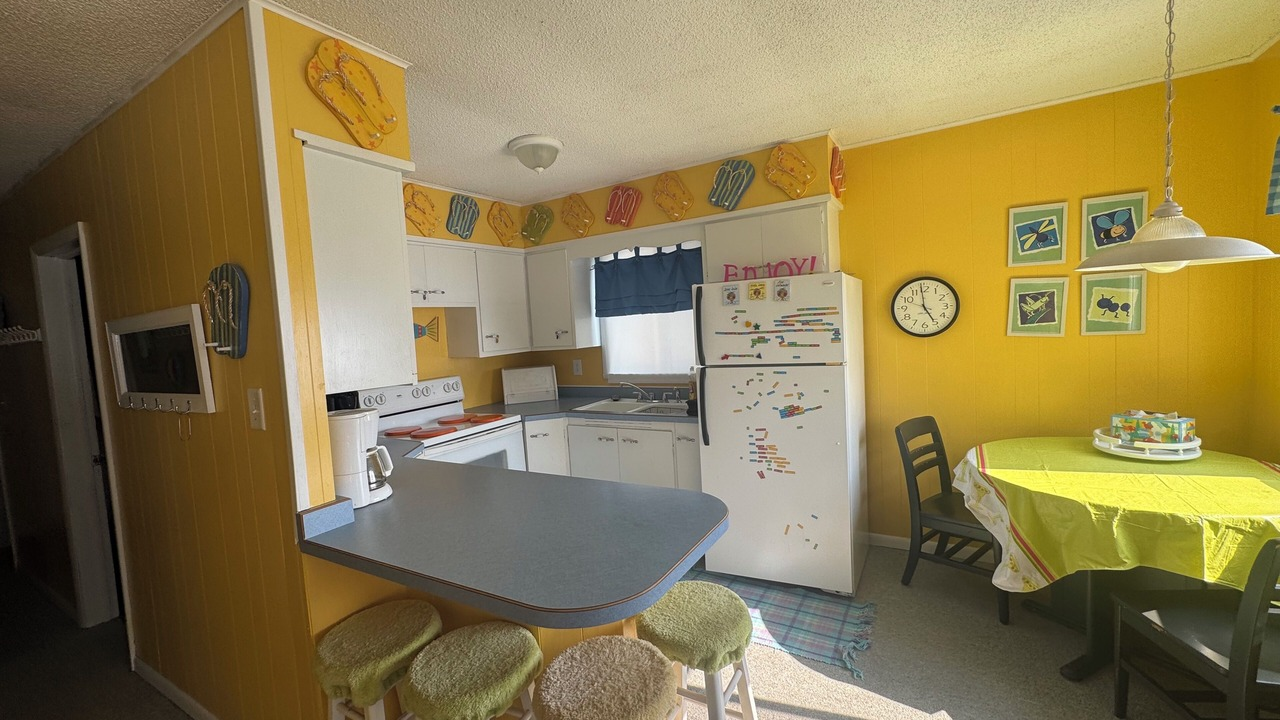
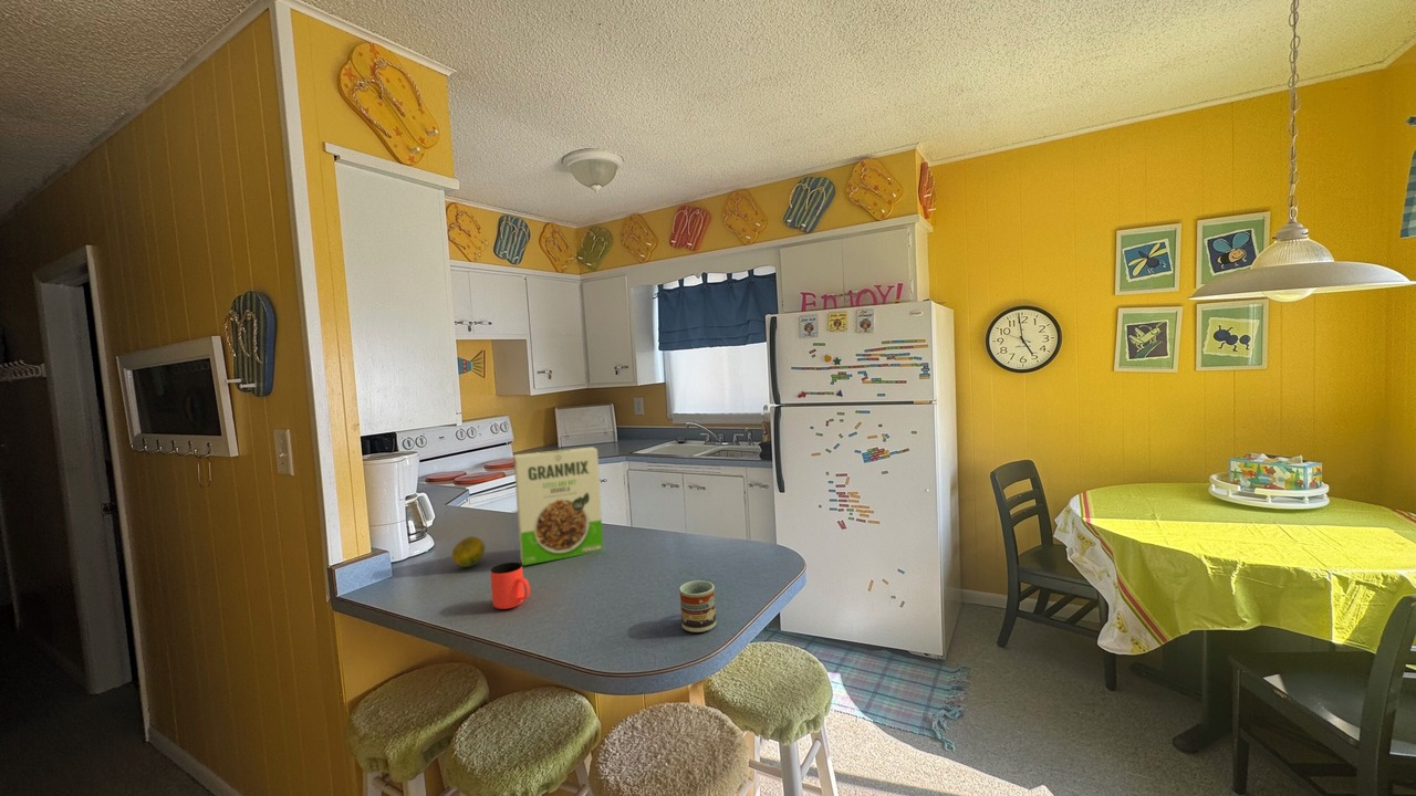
+ cup [490,562,531,610]
+ cup [678,579,717,633]
+ fruit [451,535,486,568]
+ cereal box [512,446,604,566]
